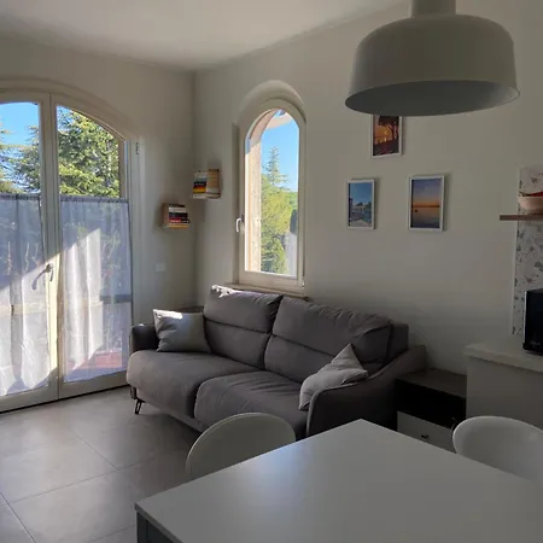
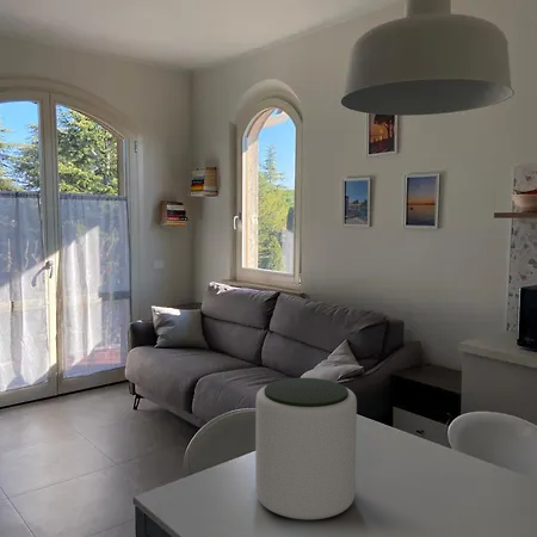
+ plant pot [254,377,358,521]
